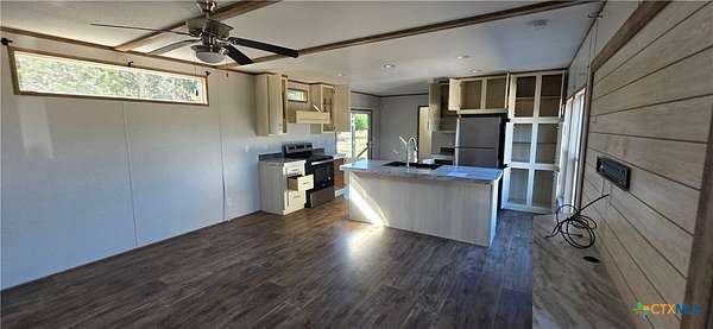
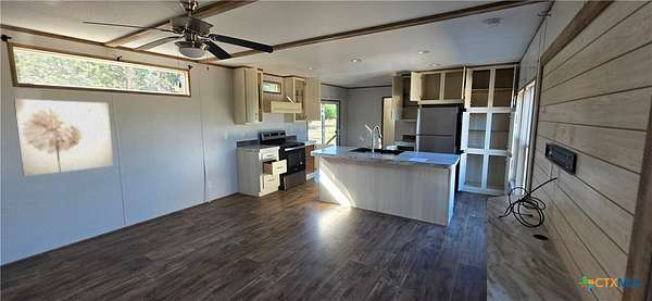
+ wall art [13,98,114,177]
